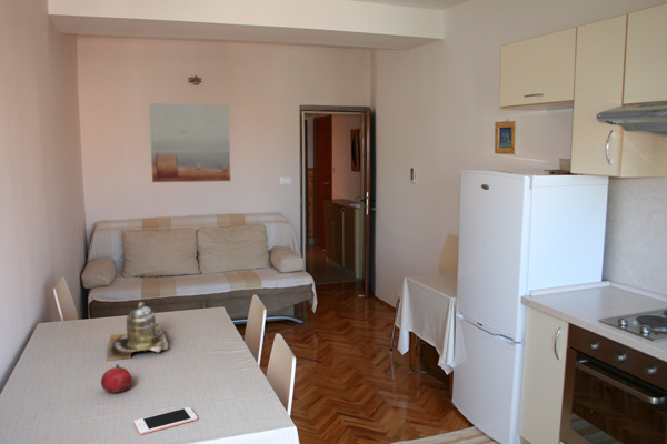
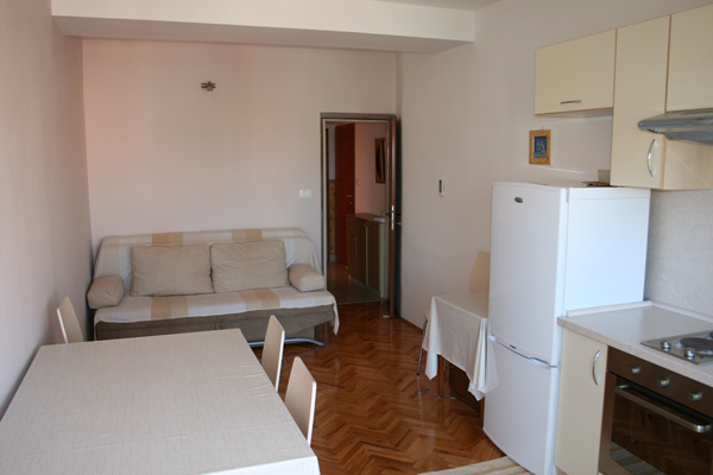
- fruit [100,363,133,394]
- teapot [106,301,169,362]
- cell phone [133,406,198,435]
- wall art [148,102,231,183]
